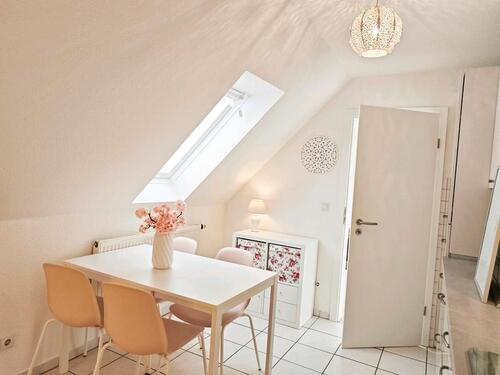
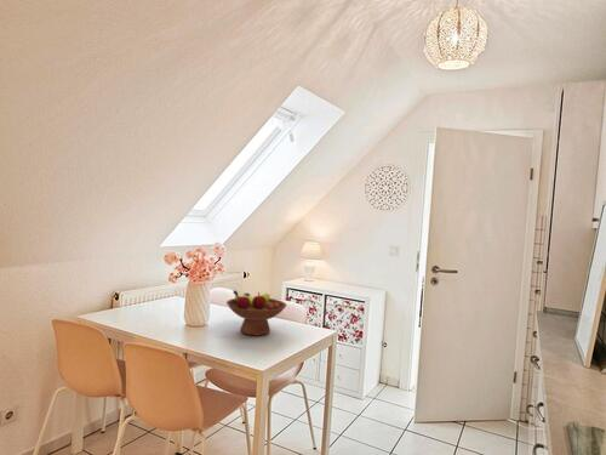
+ fruit bowl [225,289,287,337]
